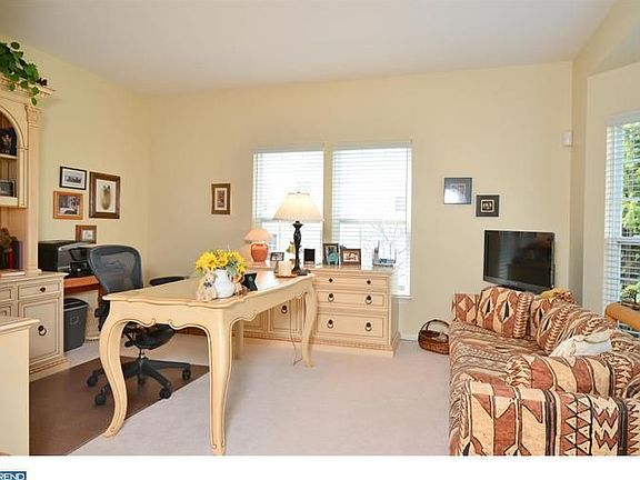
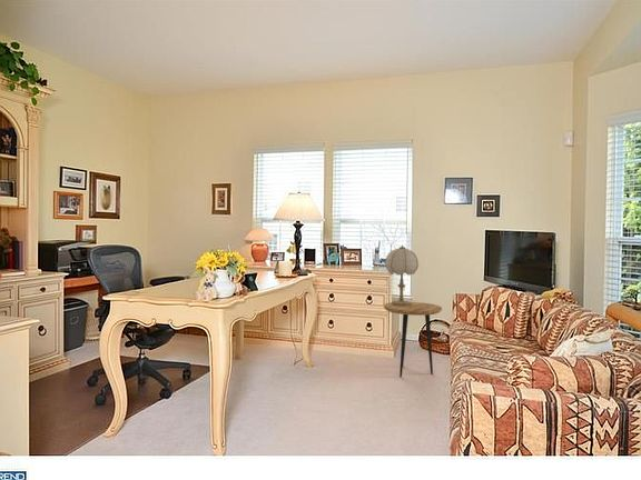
+ table lamp [384,244,420,306]
+ side table [383,301,443,378]
